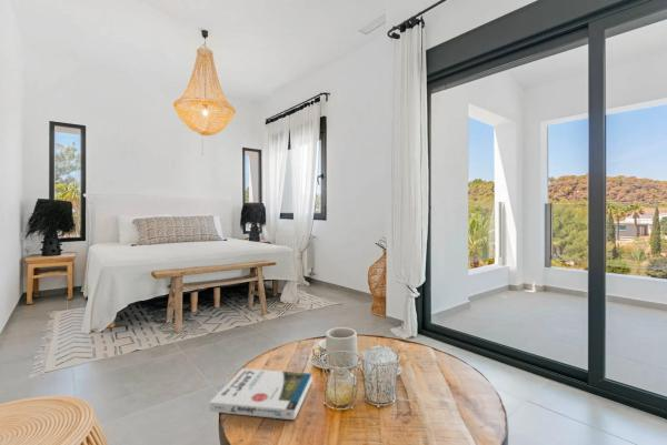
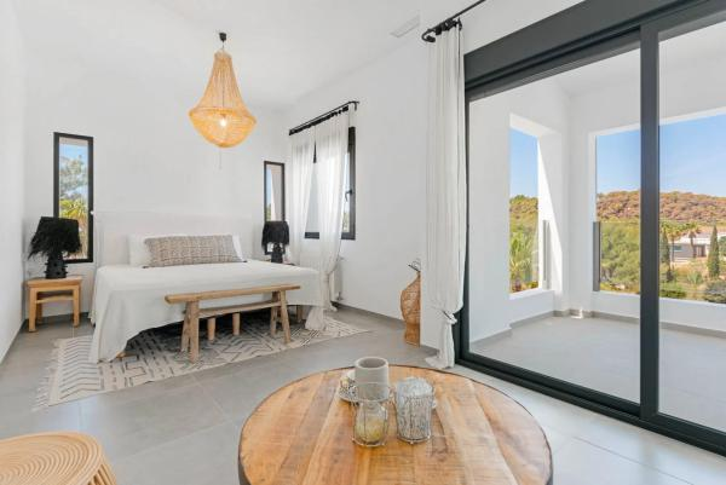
- book [208,367,313,421]
